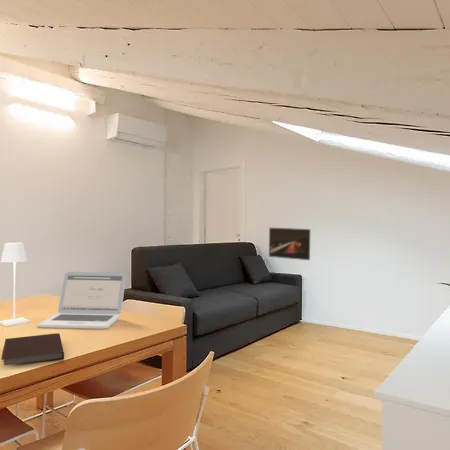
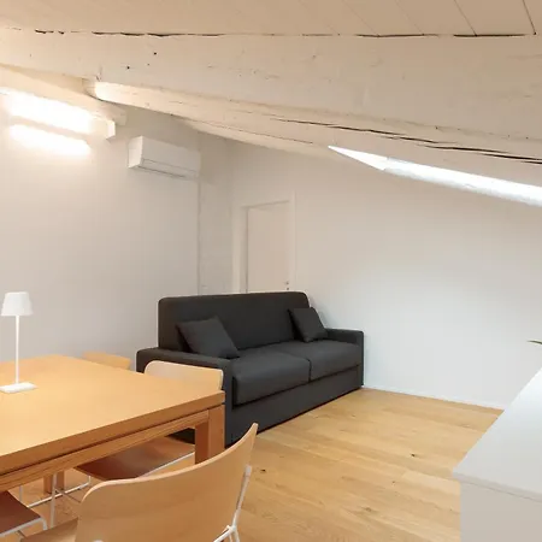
- notebook [0,332,65,366]
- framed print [268,227,311,261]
- laptop [36,271,127,330]
